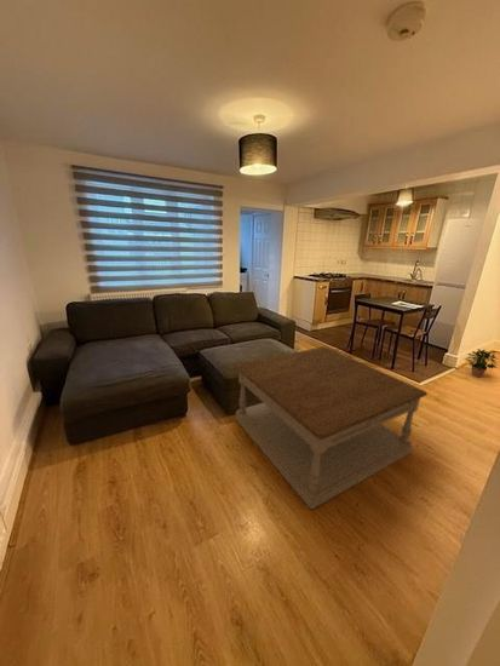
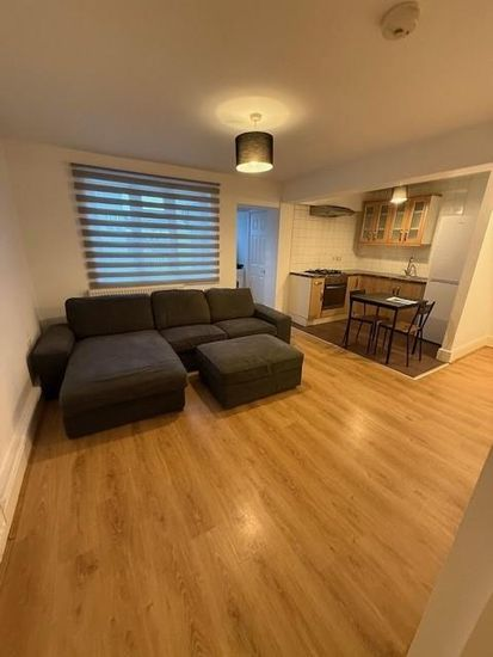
- potted plant [464,348,499,378]
- coffee table [234,345,429,510]
